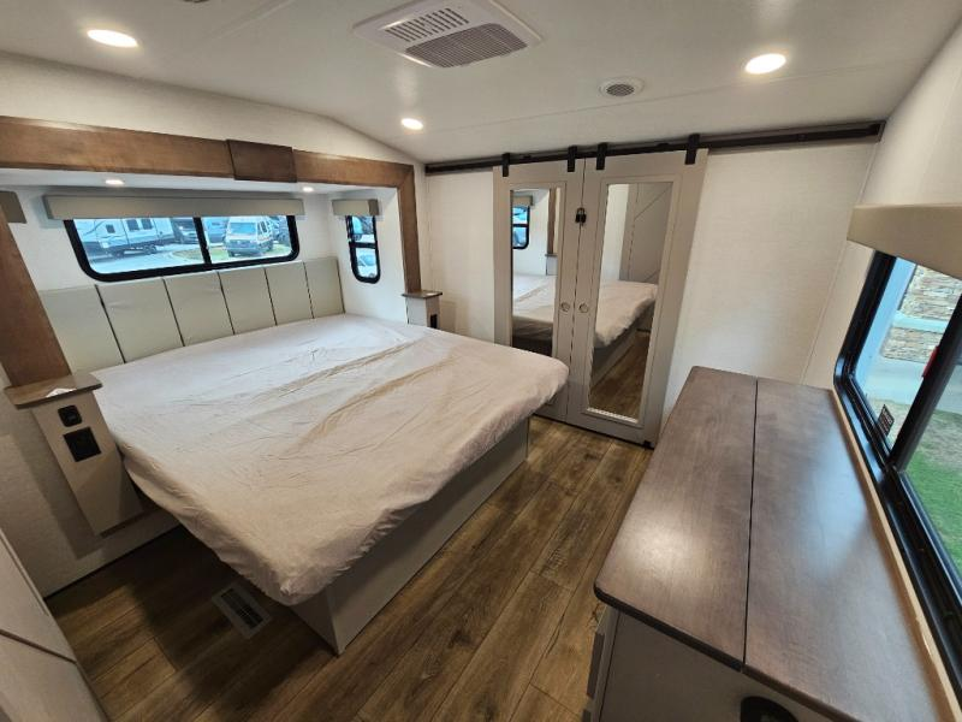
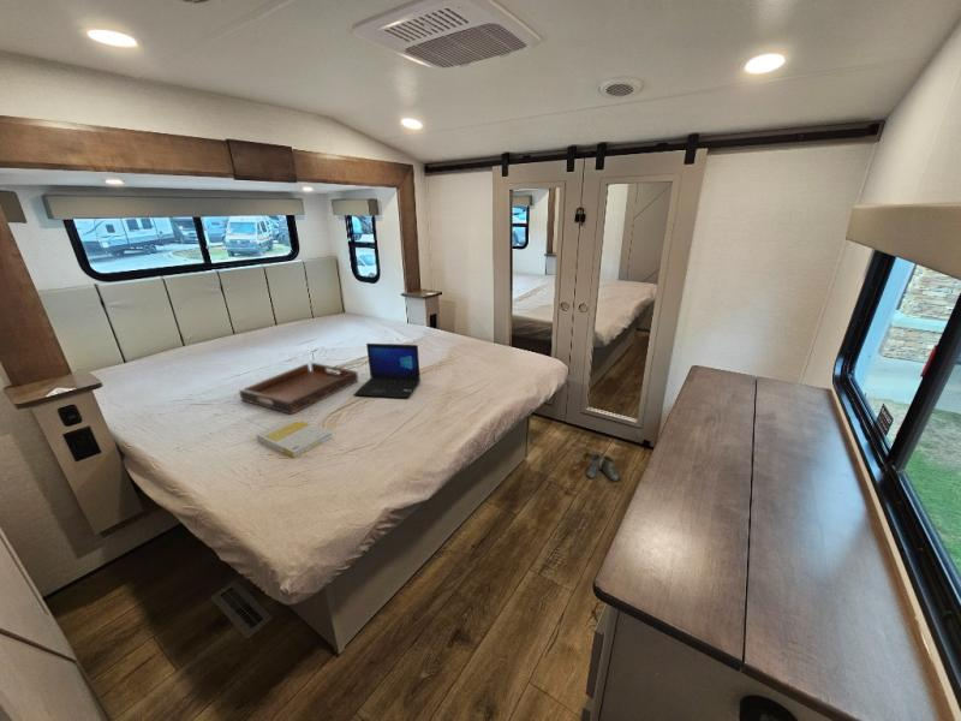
+ laptop [353,342,422,399]
+ serving tray [238,362,359,416]
+ book [256,416,333,459]
+ boots [585,453,620,483]
